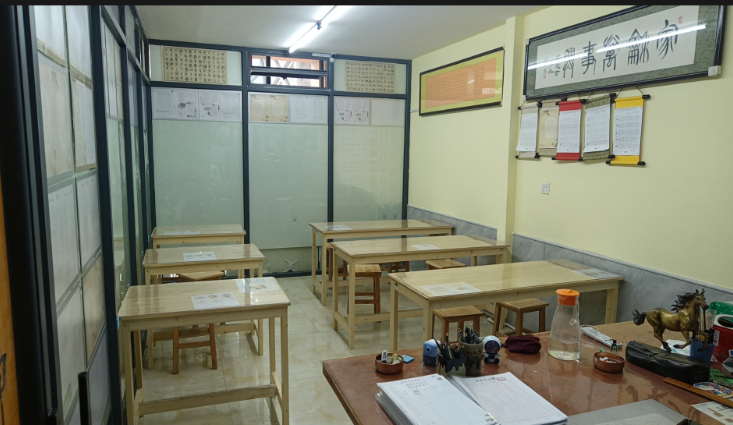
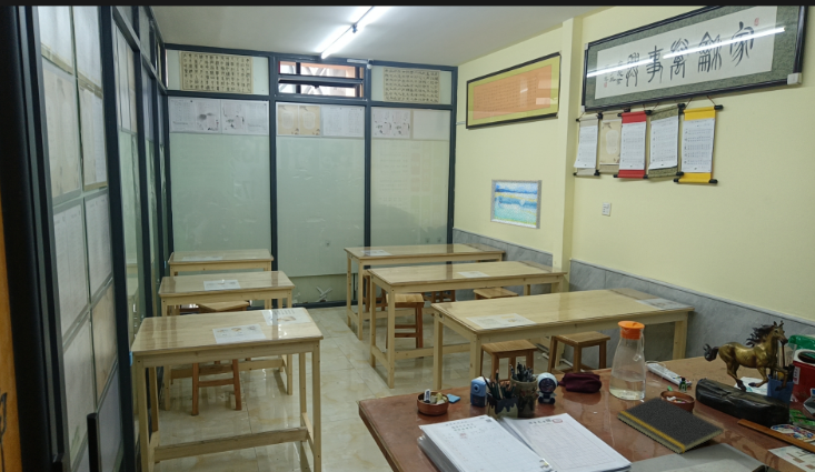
+ notepad [615,395,725,455]
+ wall art [489,178,543,230]
